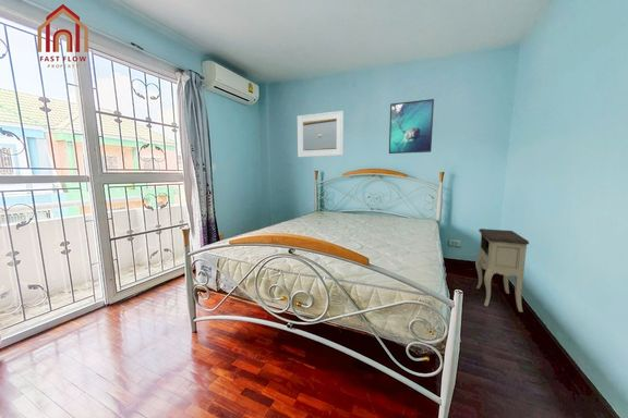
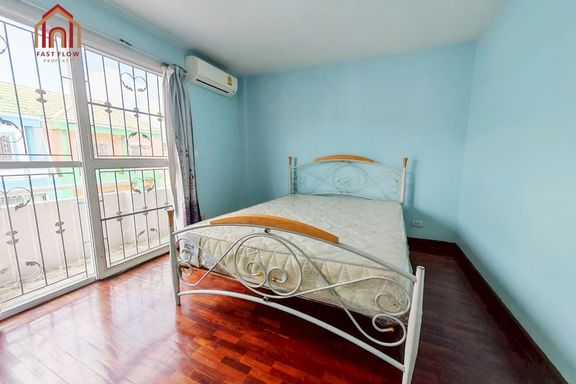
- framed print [388,98,435,155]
- nightstand [474,228,530,314]
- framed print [297,110,345,158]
